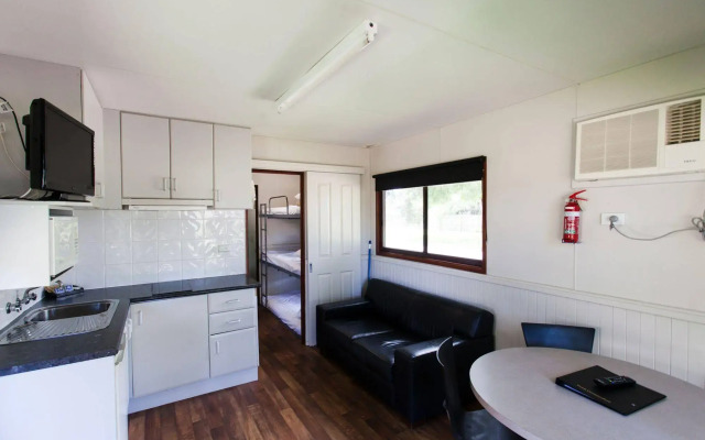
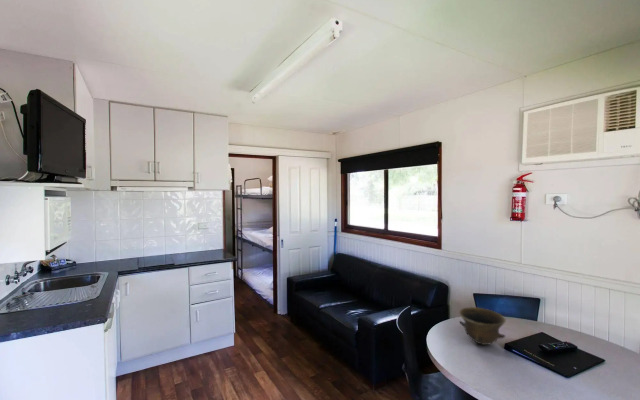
+ bowl [458,306,507,346]
